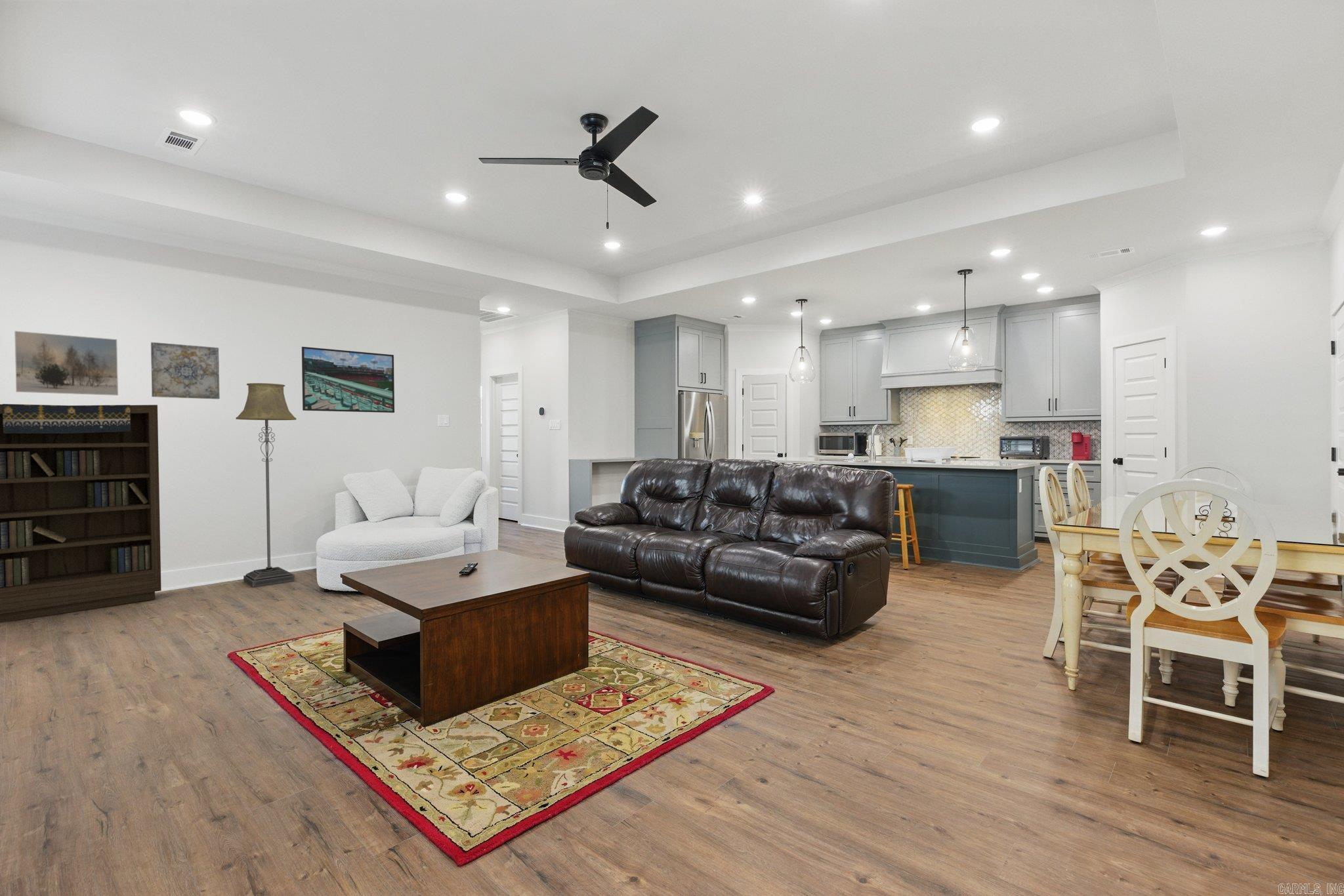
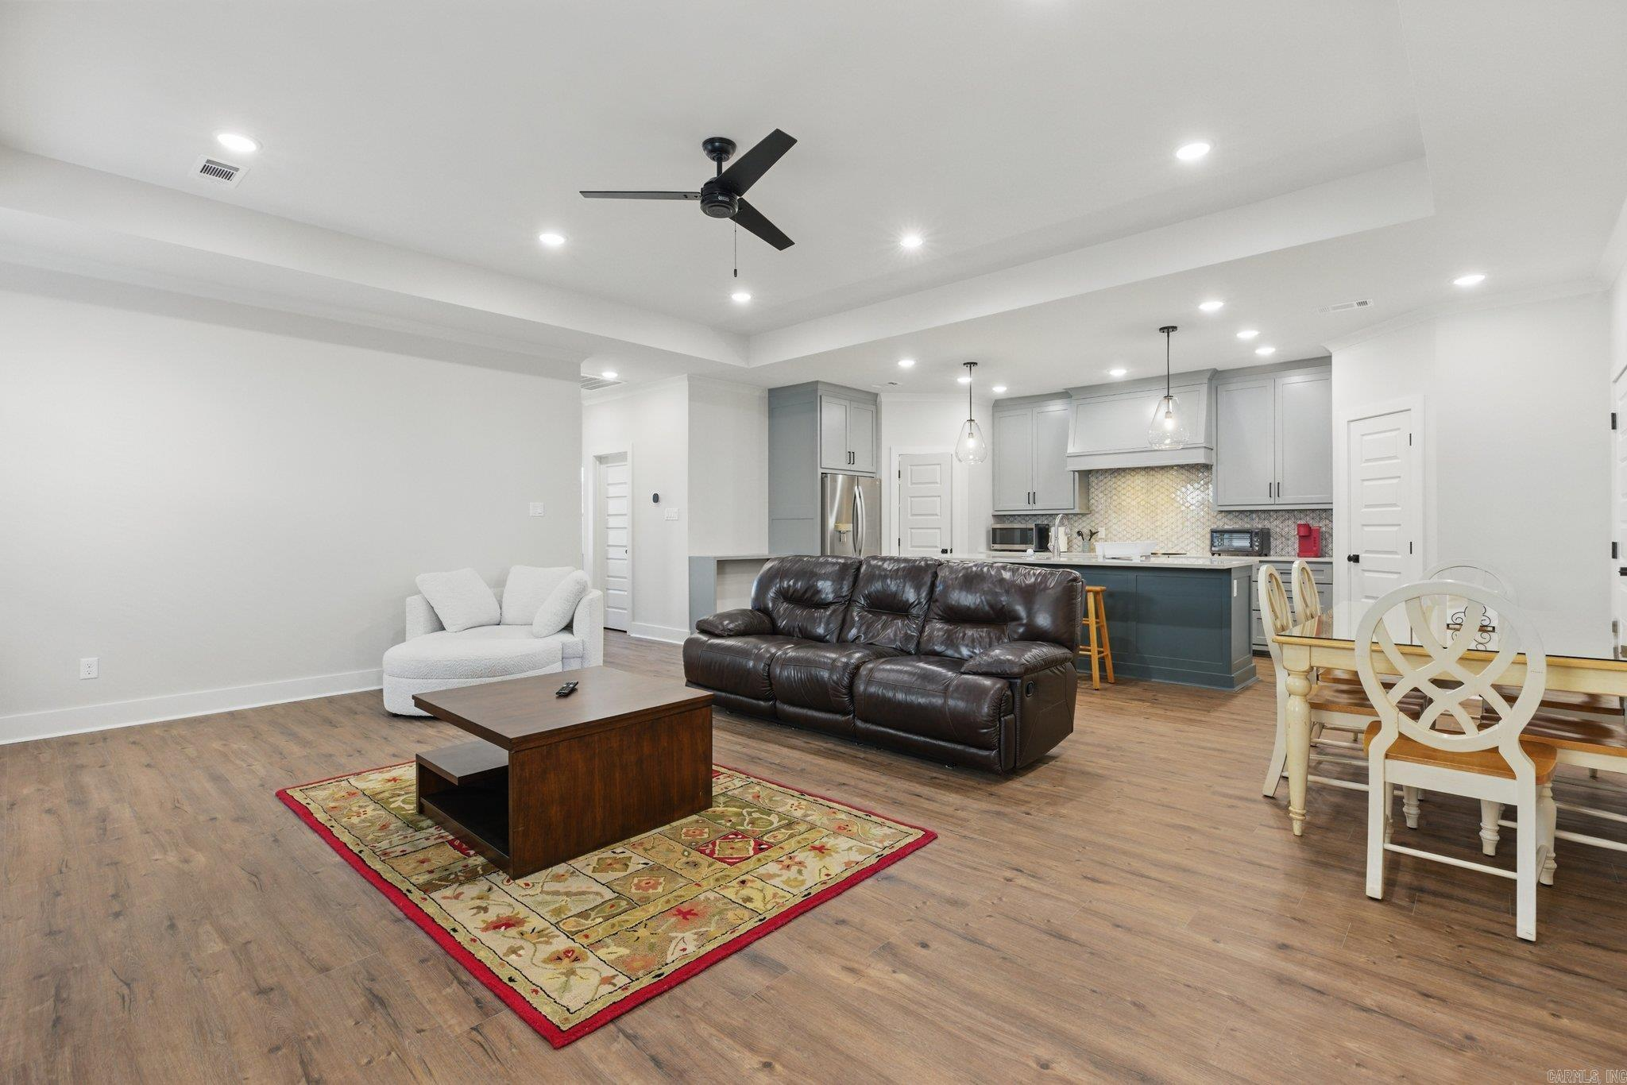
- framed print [14,331,119,396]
- floor lamp [236,382,297,588]
- bookcase [0,403,162,623]
- wall art [150,342,221,399]
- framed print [301,346,395,413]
